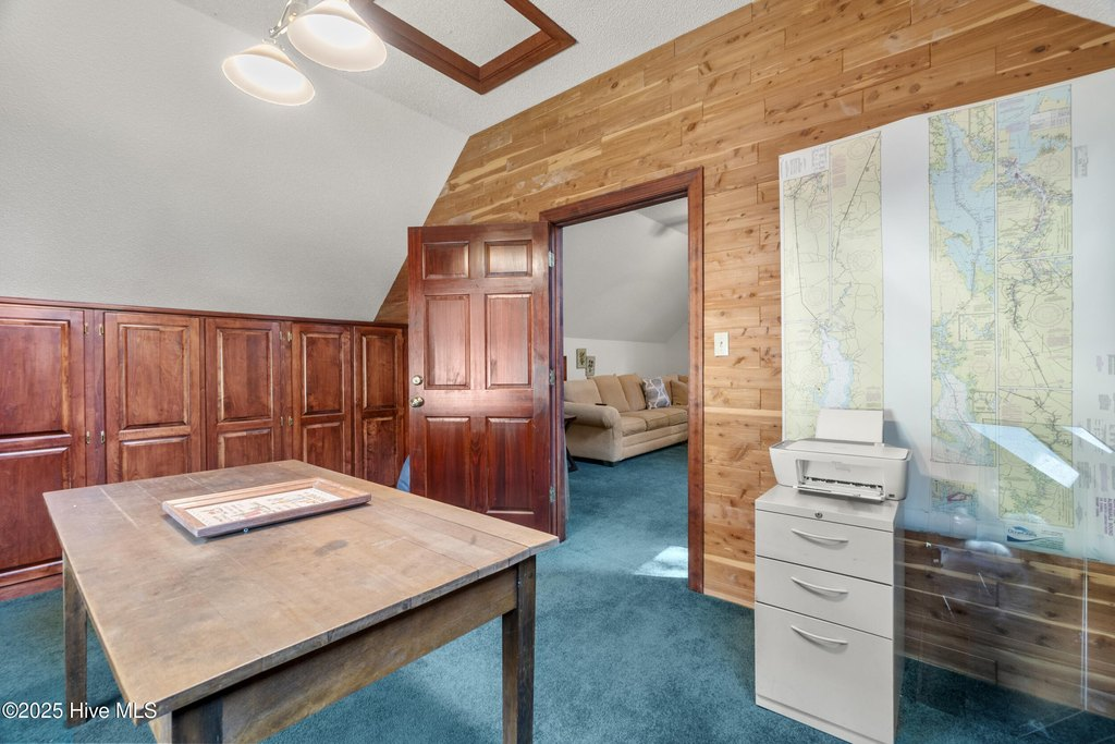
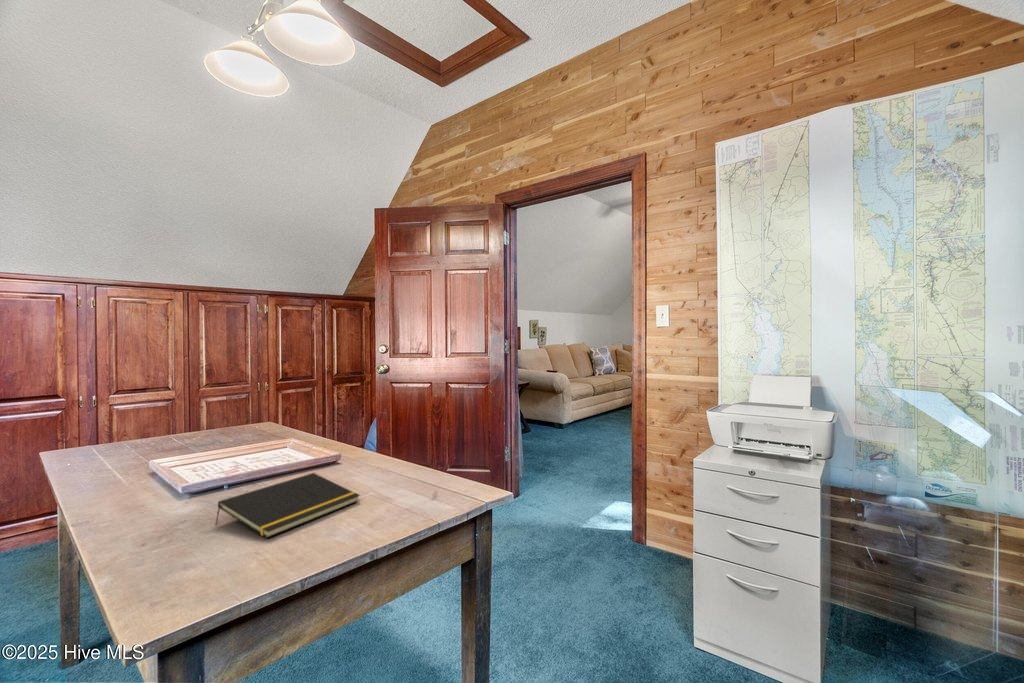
+ notepad [214,472,361,539]
